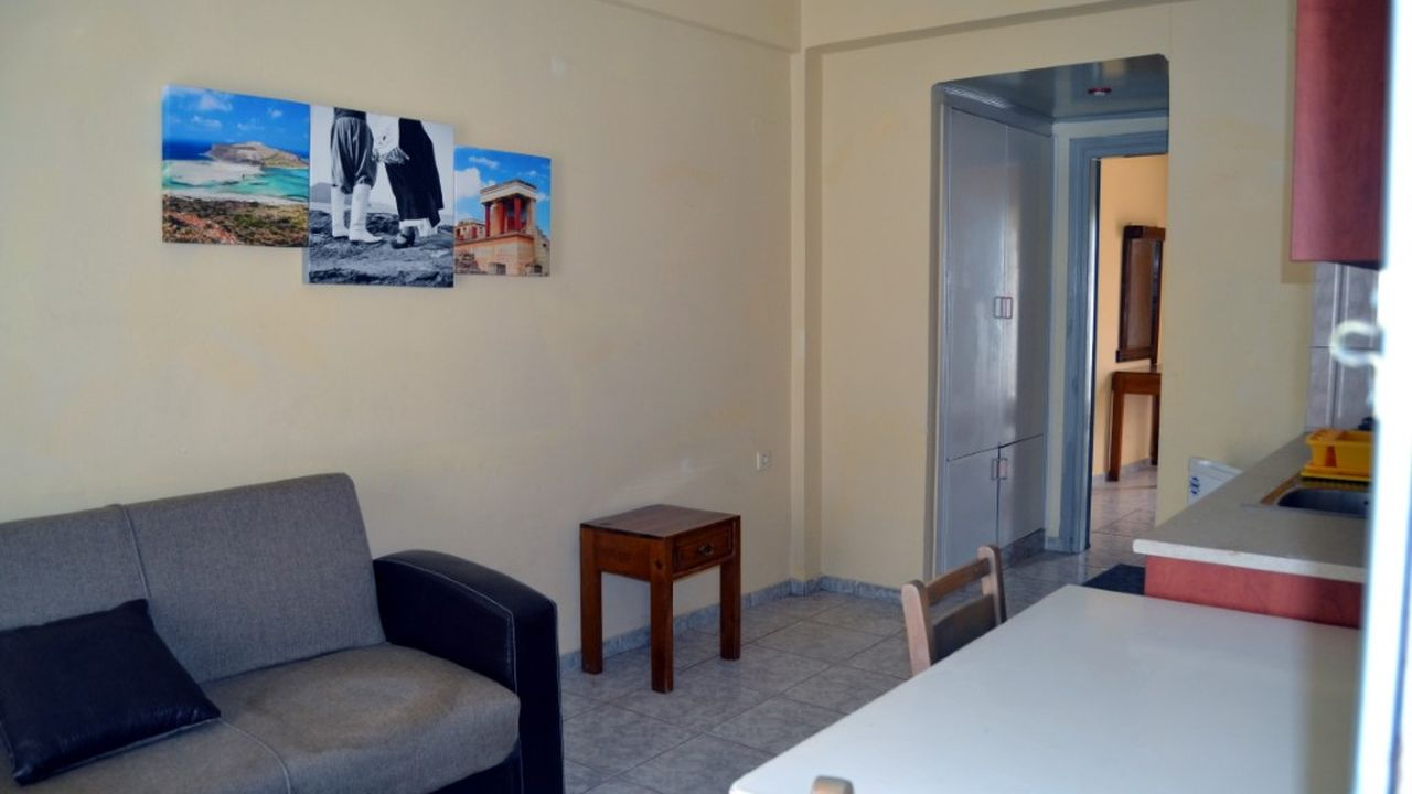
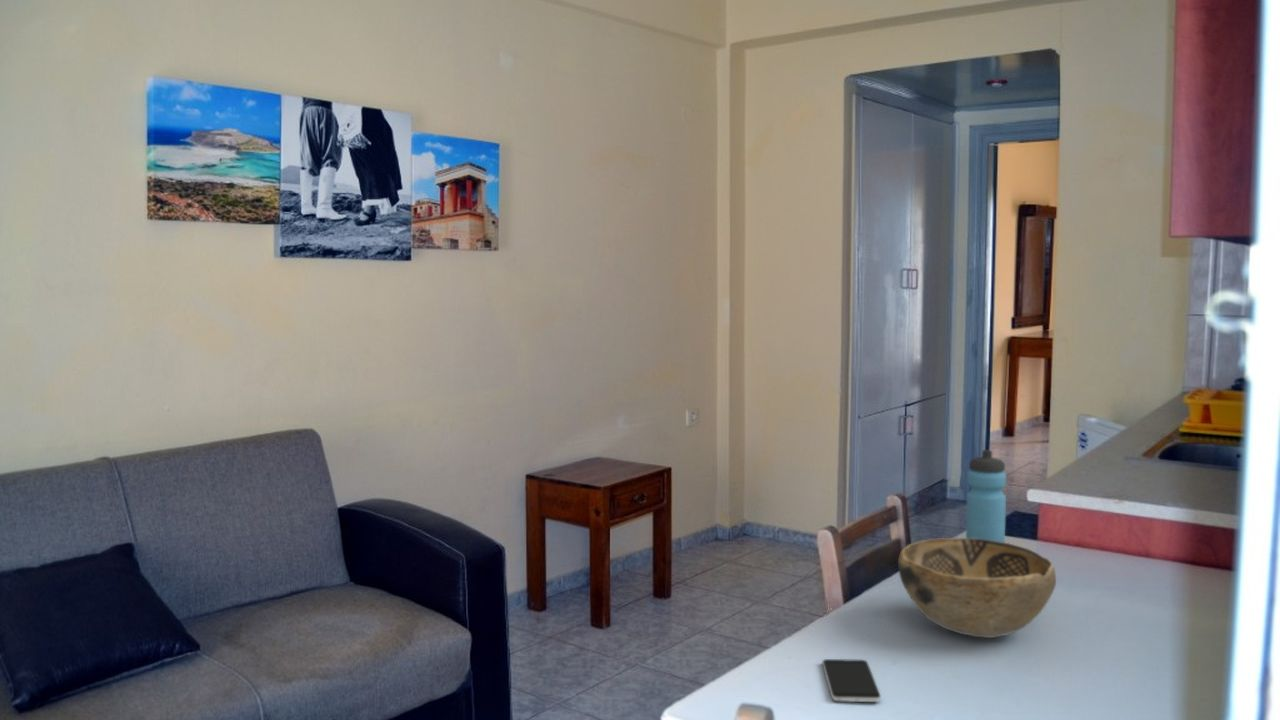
+ smartphone [821,658,882,703]
+ decorative bowl [897,537,1057,639]
+ water bottle [965,449,1007,543]
